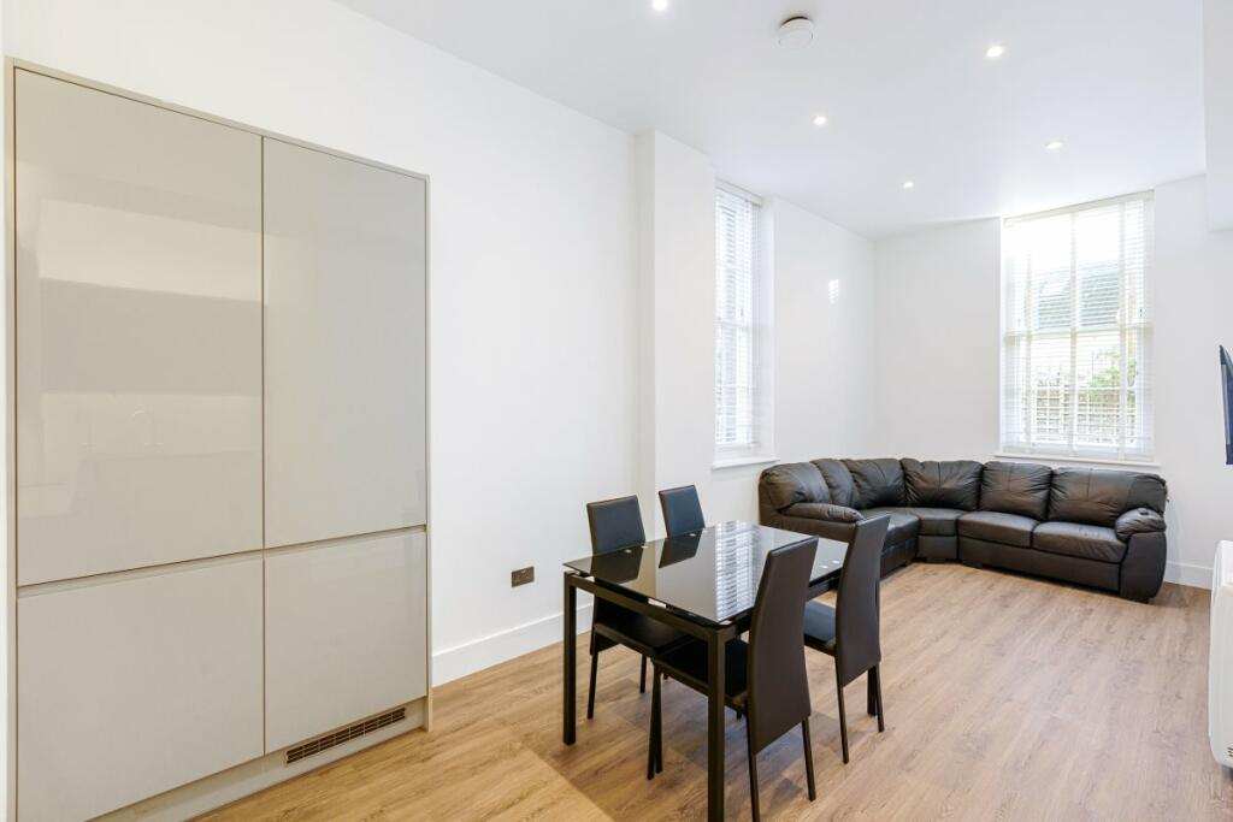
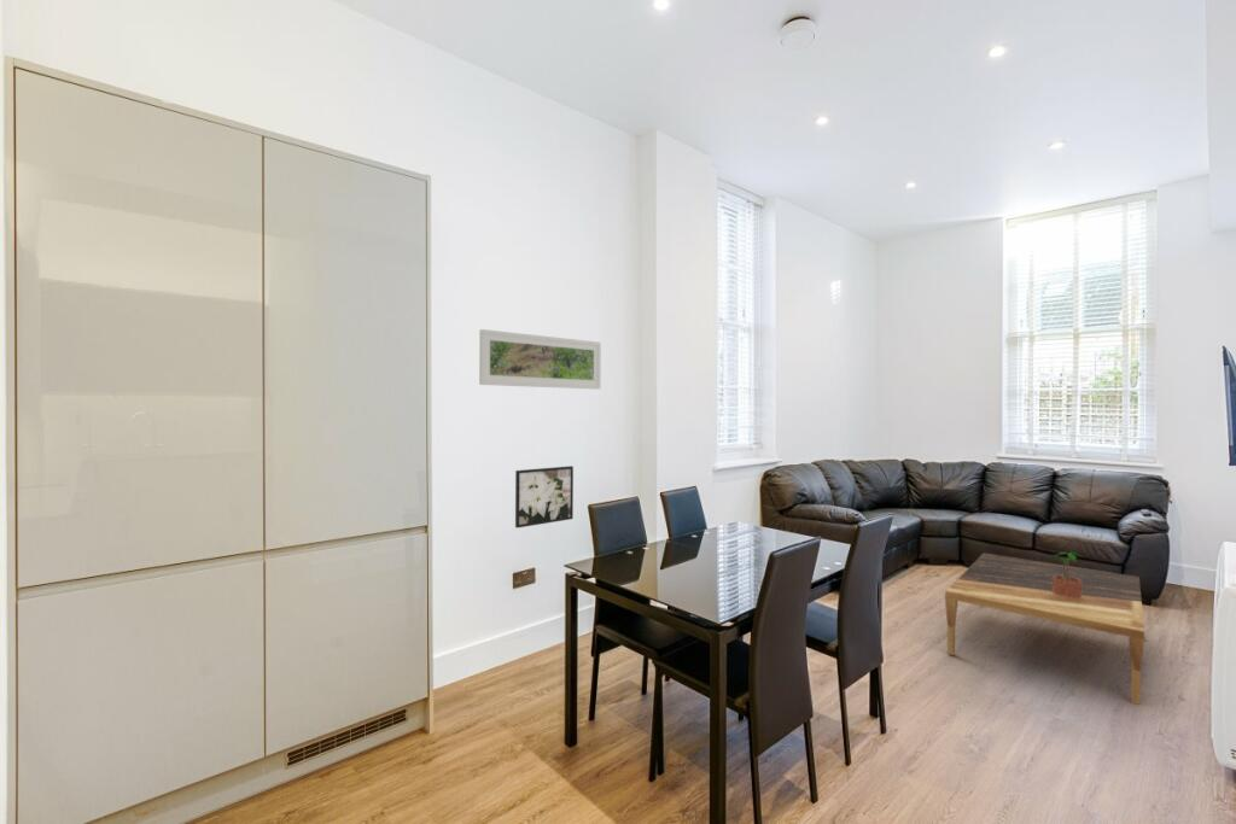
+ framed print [514,464,575,530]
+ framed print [478,328,602,390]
+ potted plant [1053,551,1082,598]
+ coffee table [944,553,1145,706]
